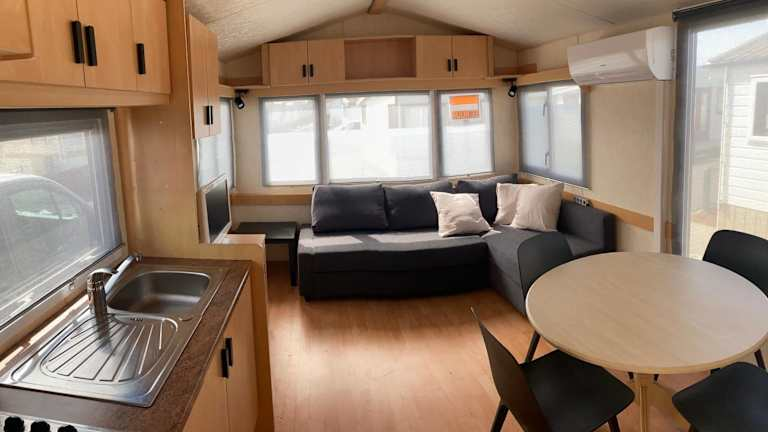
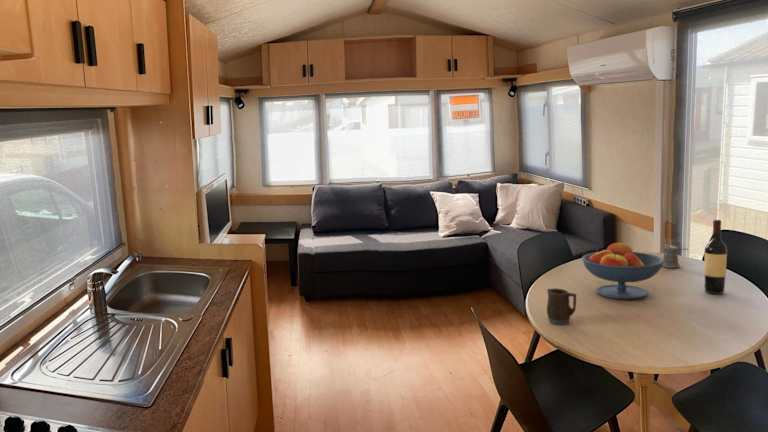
+ pepper shaker [662,244,689,269]
+ fruit bowl [581,240,664,300]
+ mug [546,288,577,325]
+ wine bottle [704,219,728,295]
